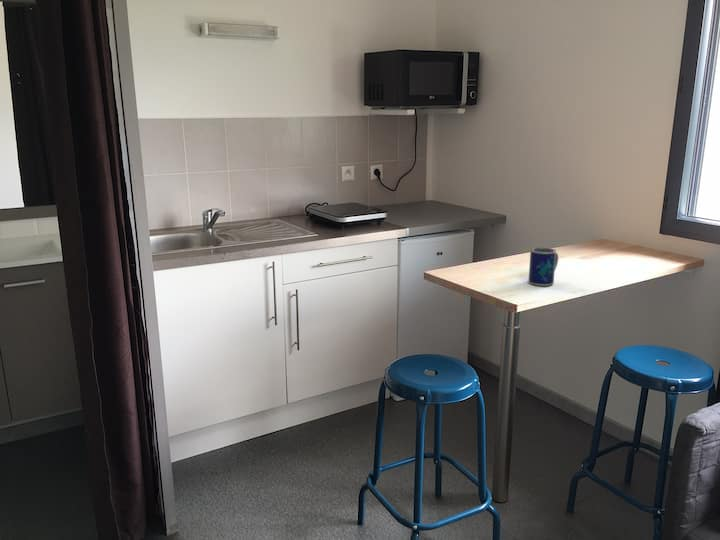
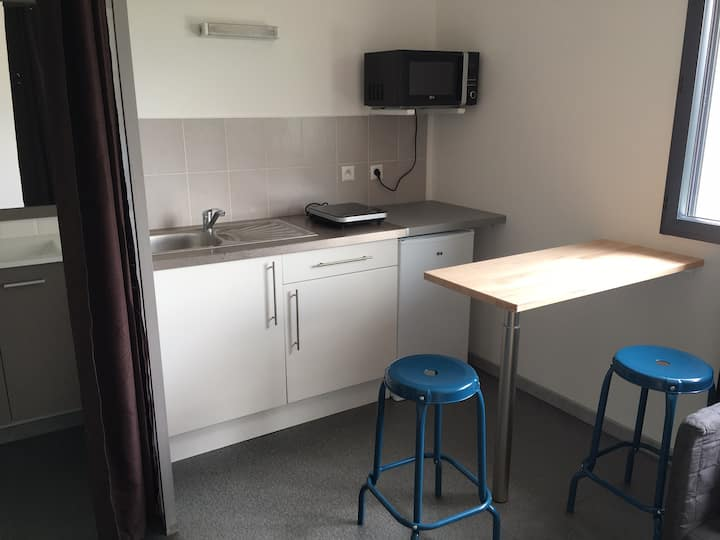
- mug [527,246,559,287]
